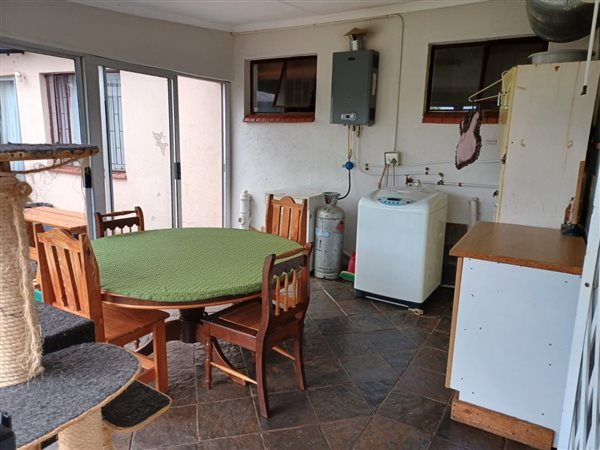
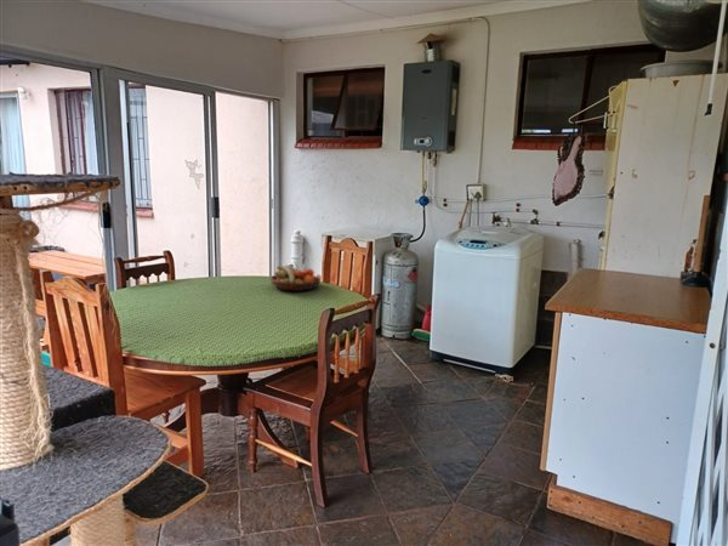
+ fruit bowl [269,263,322,292]
